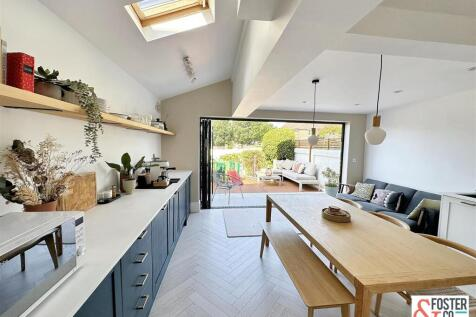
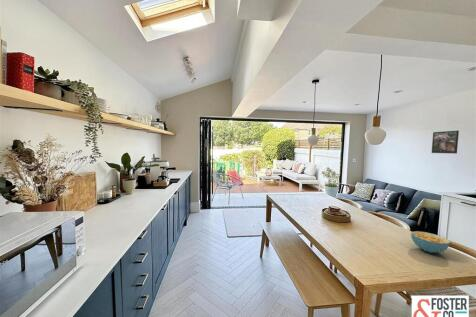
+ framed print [431,130,460,155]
+ cereal bowl [410,230,451,254]
